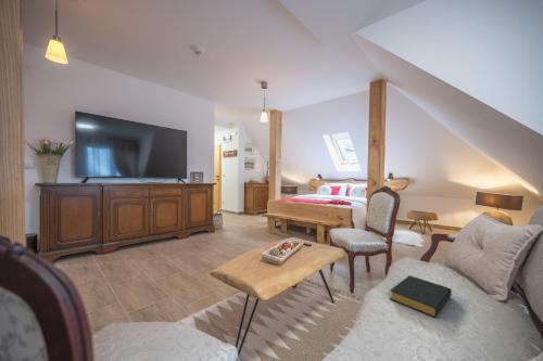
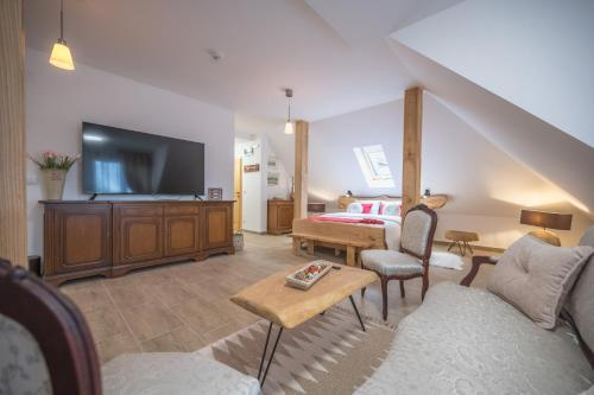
- hardback book [389,274,453,319]
